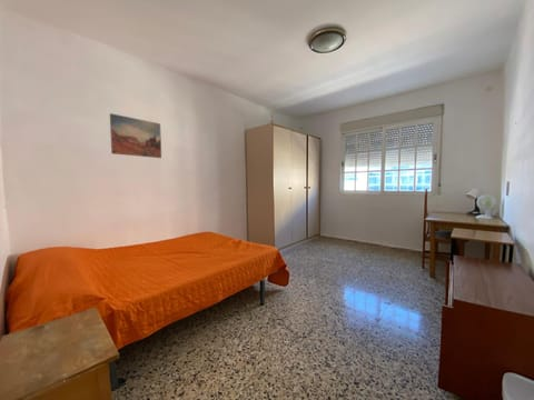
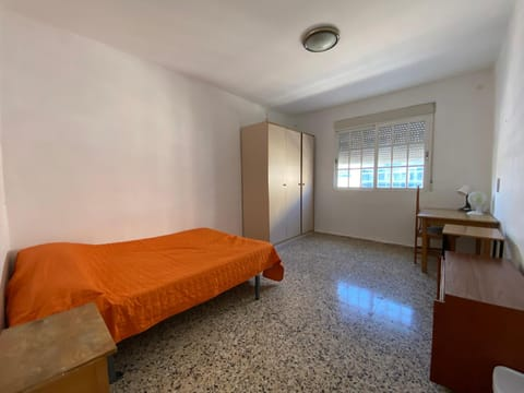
- wall art [109,112,162,159]
